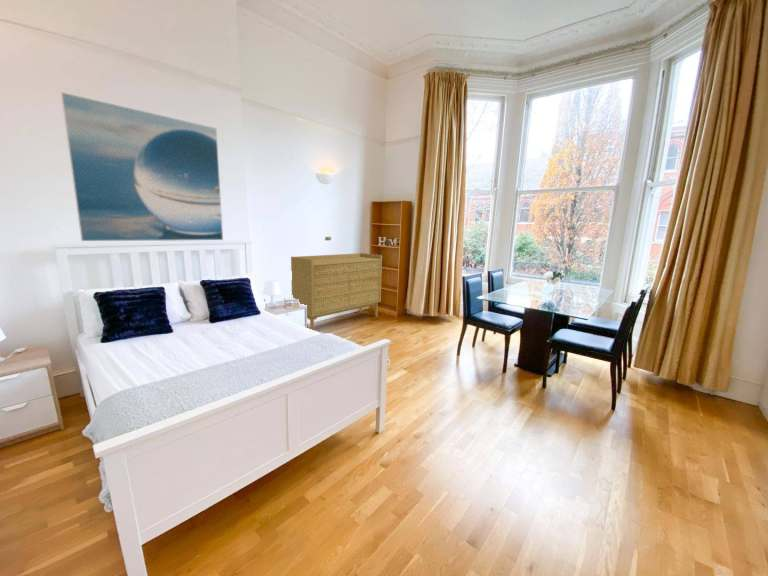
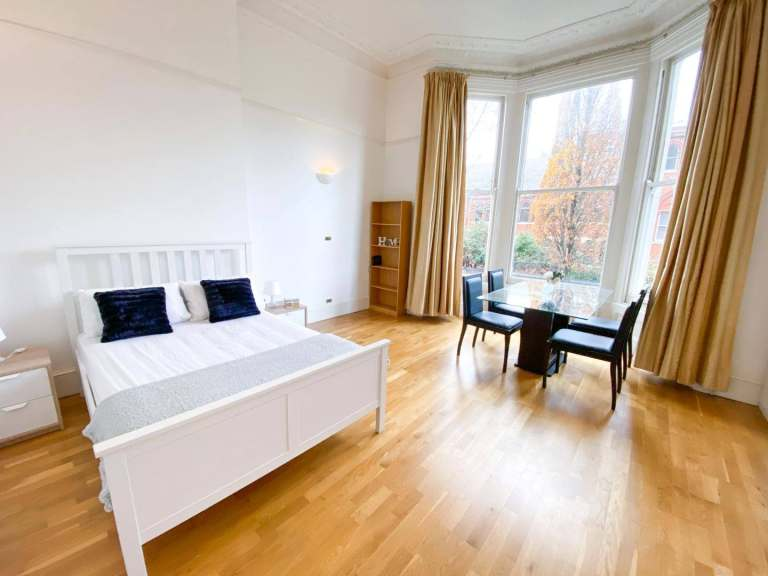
- sideboard [290,252,383,331]
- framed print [60,91,224,242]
